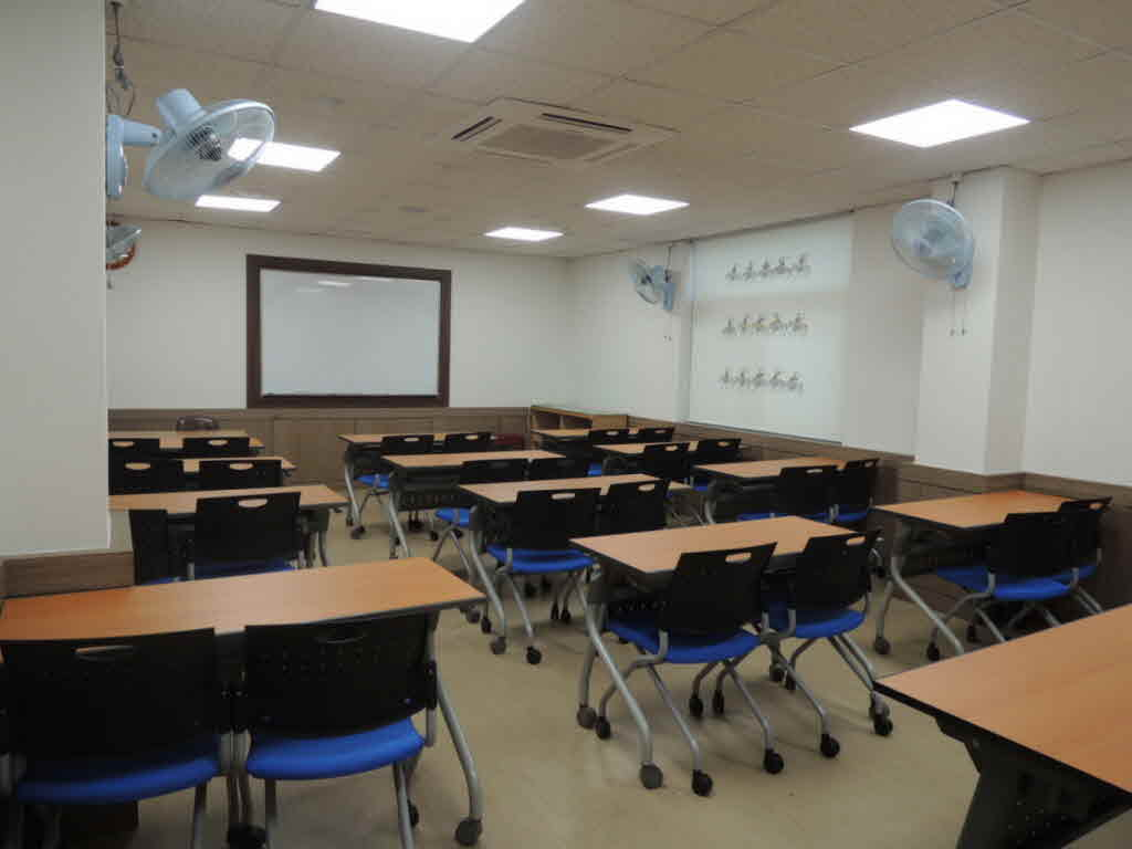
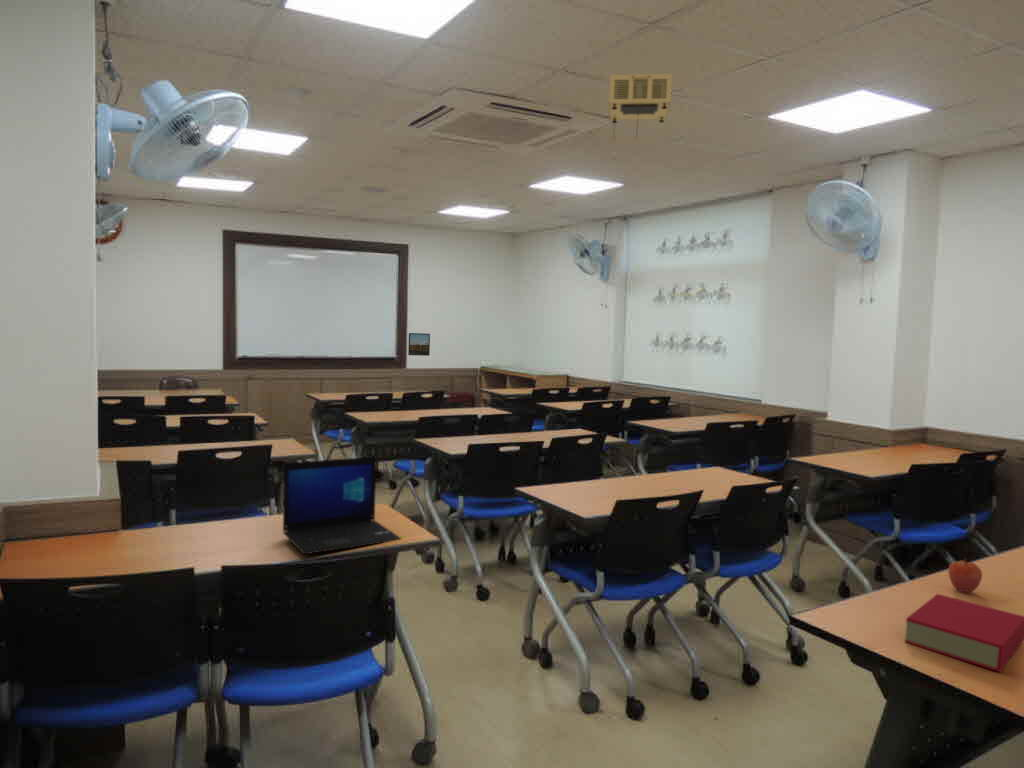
+ projector [608,73,673,139]
+ book [904,593,1024,673]
+ apple [947,557,983,593]
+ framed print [407,332,431,357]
+ laptop [282,456,402,555]
